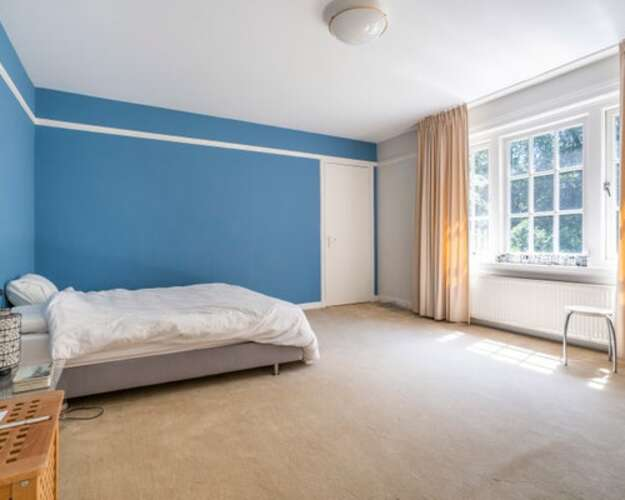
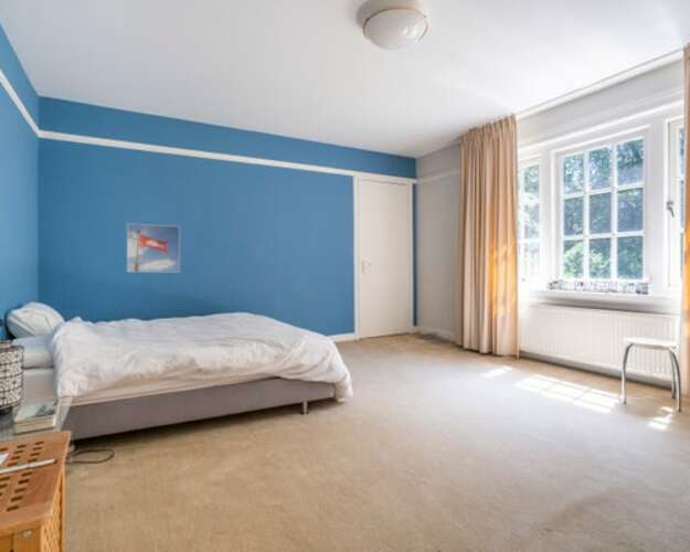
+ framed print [126,222,181,273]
